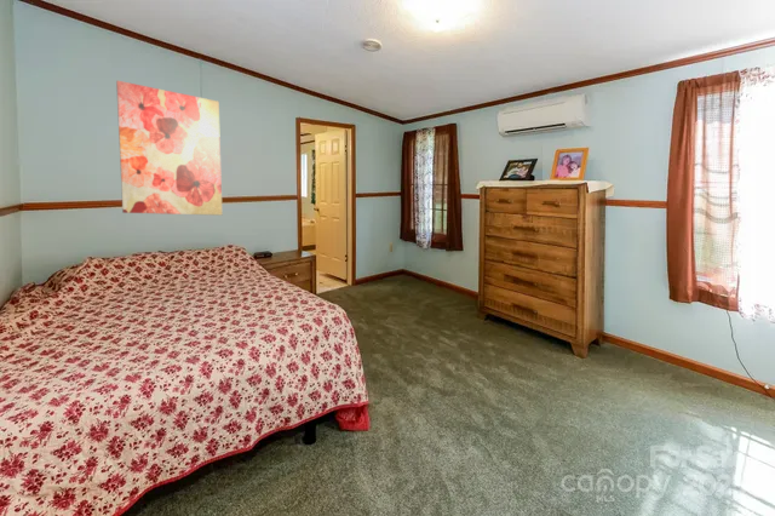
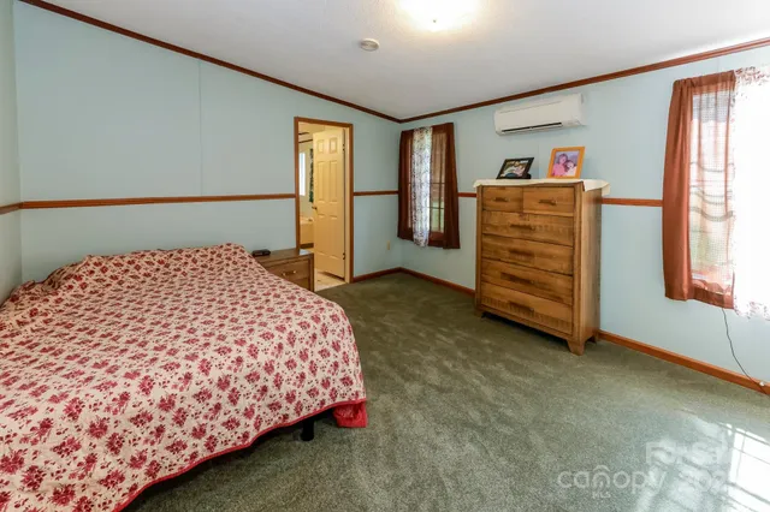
- wall art [115,80,223,217]
